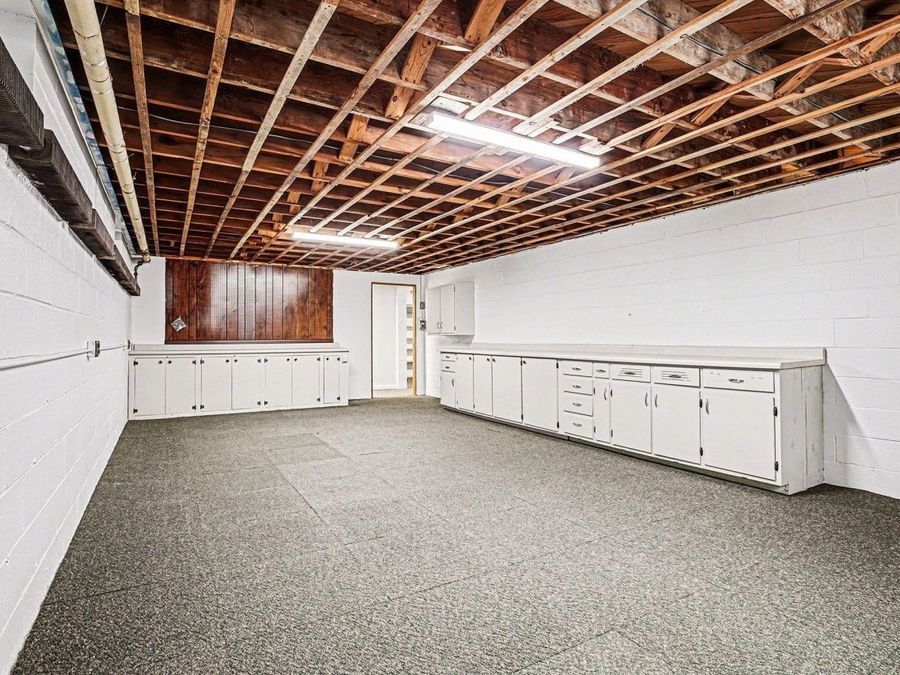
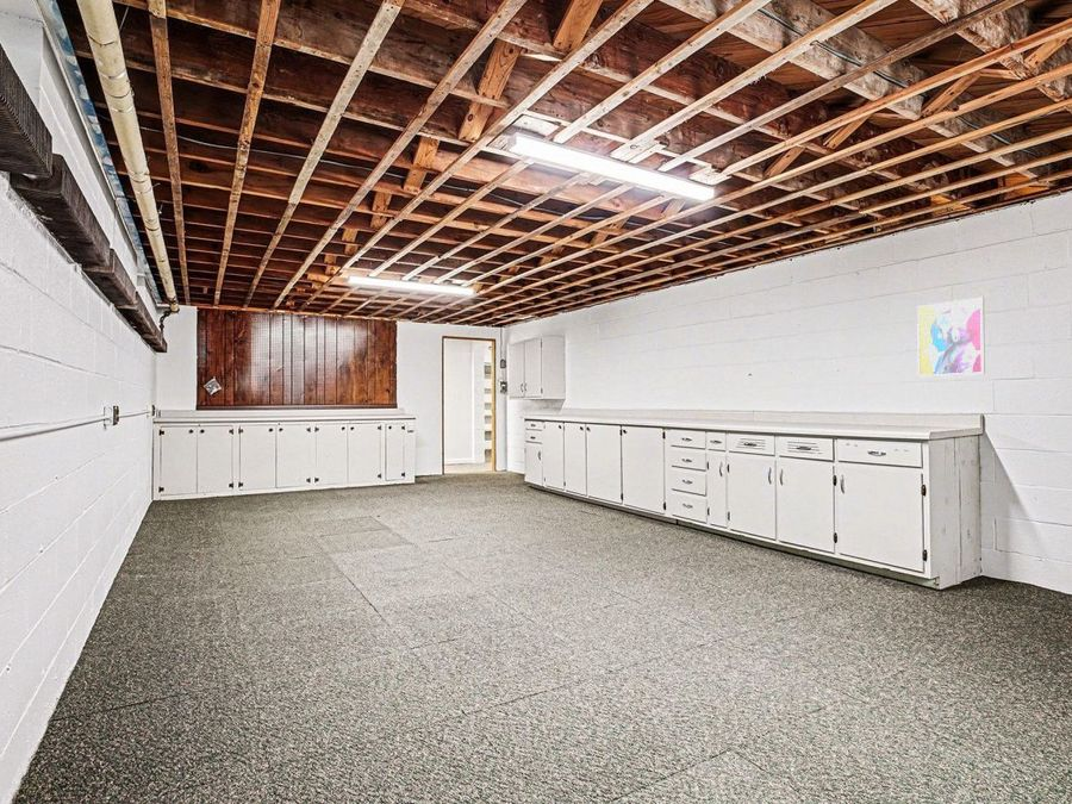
+ wall art [916,295,986,378]
